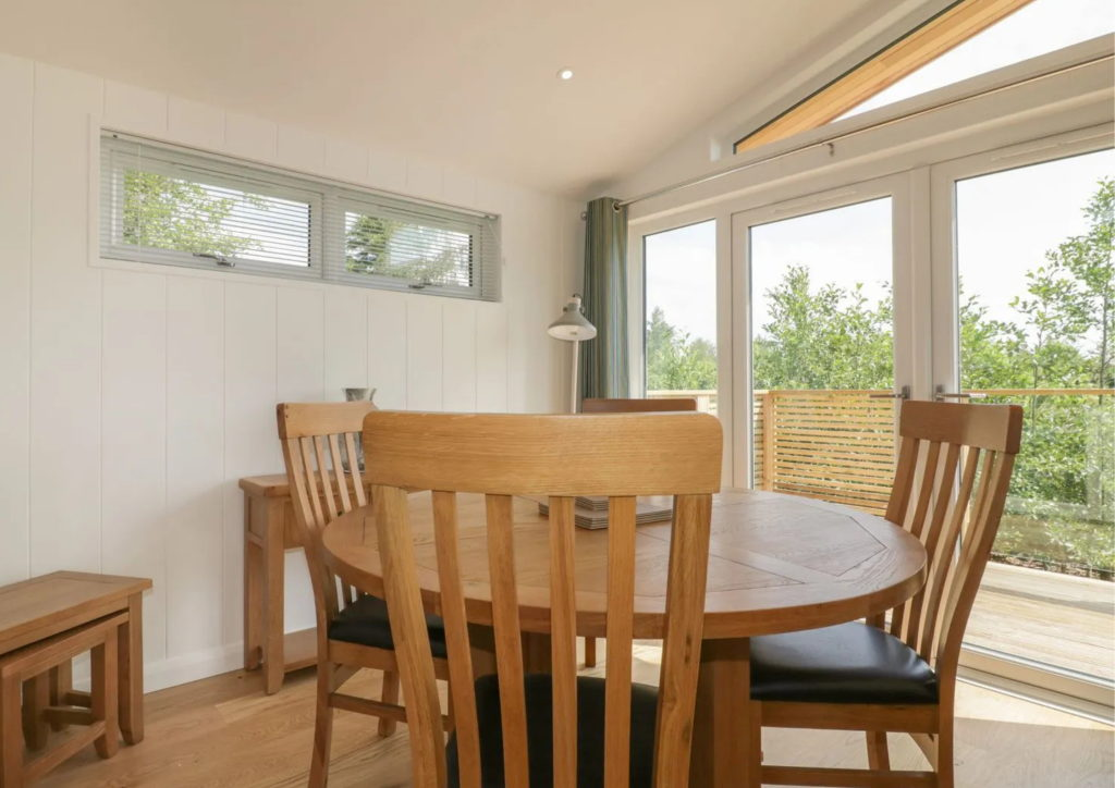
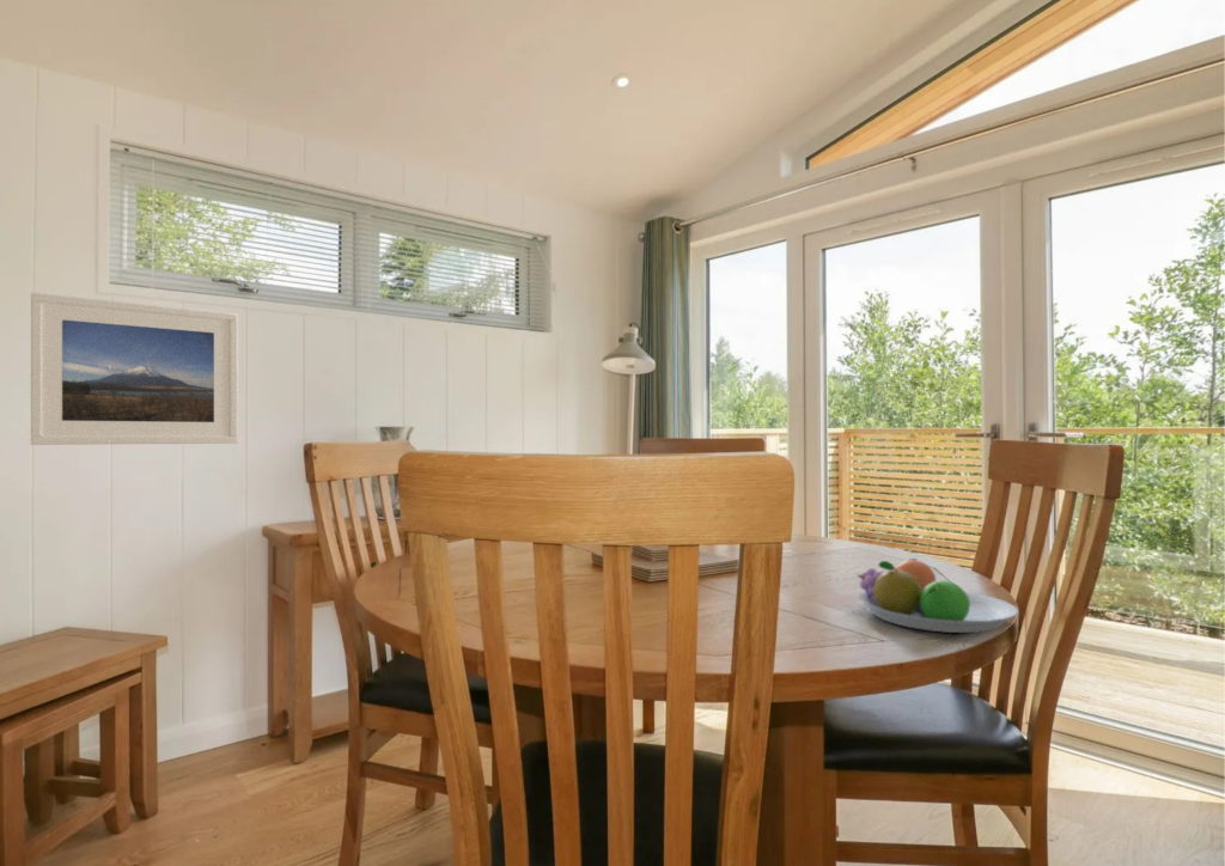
+ fruit bowl [857,557,1019,634]
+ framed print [30,292,239,446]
